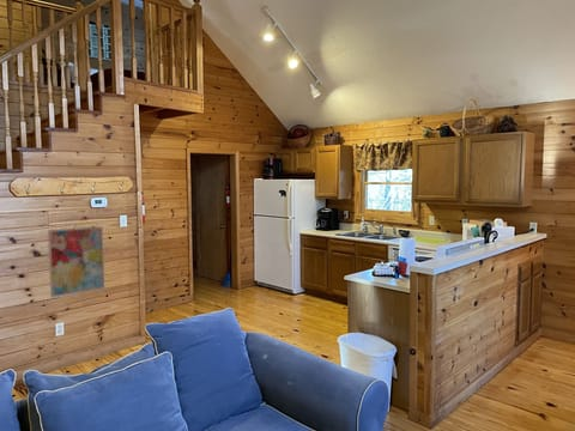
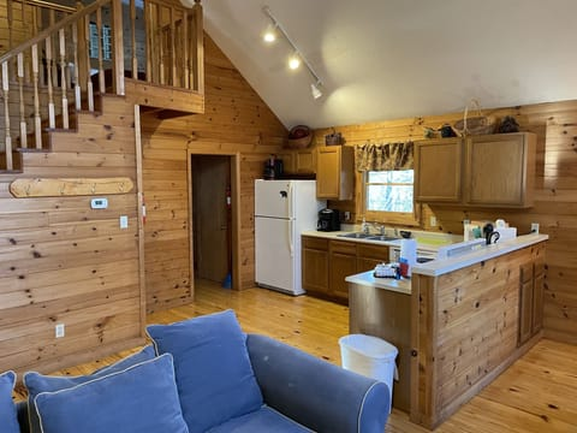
- wall art [47,225,105,298]
